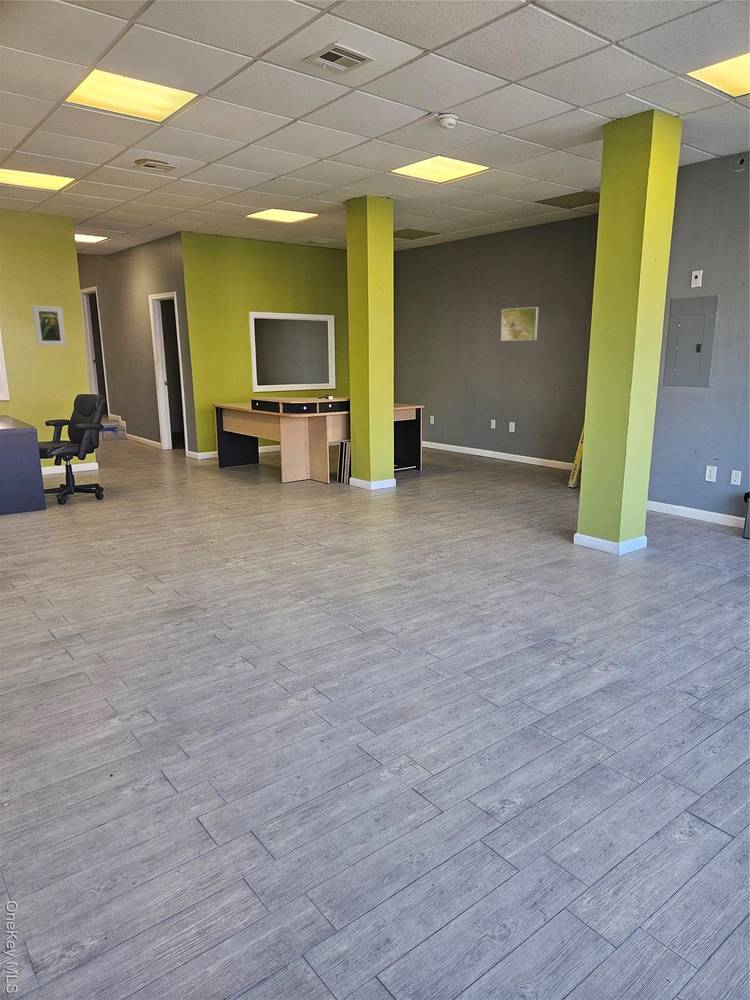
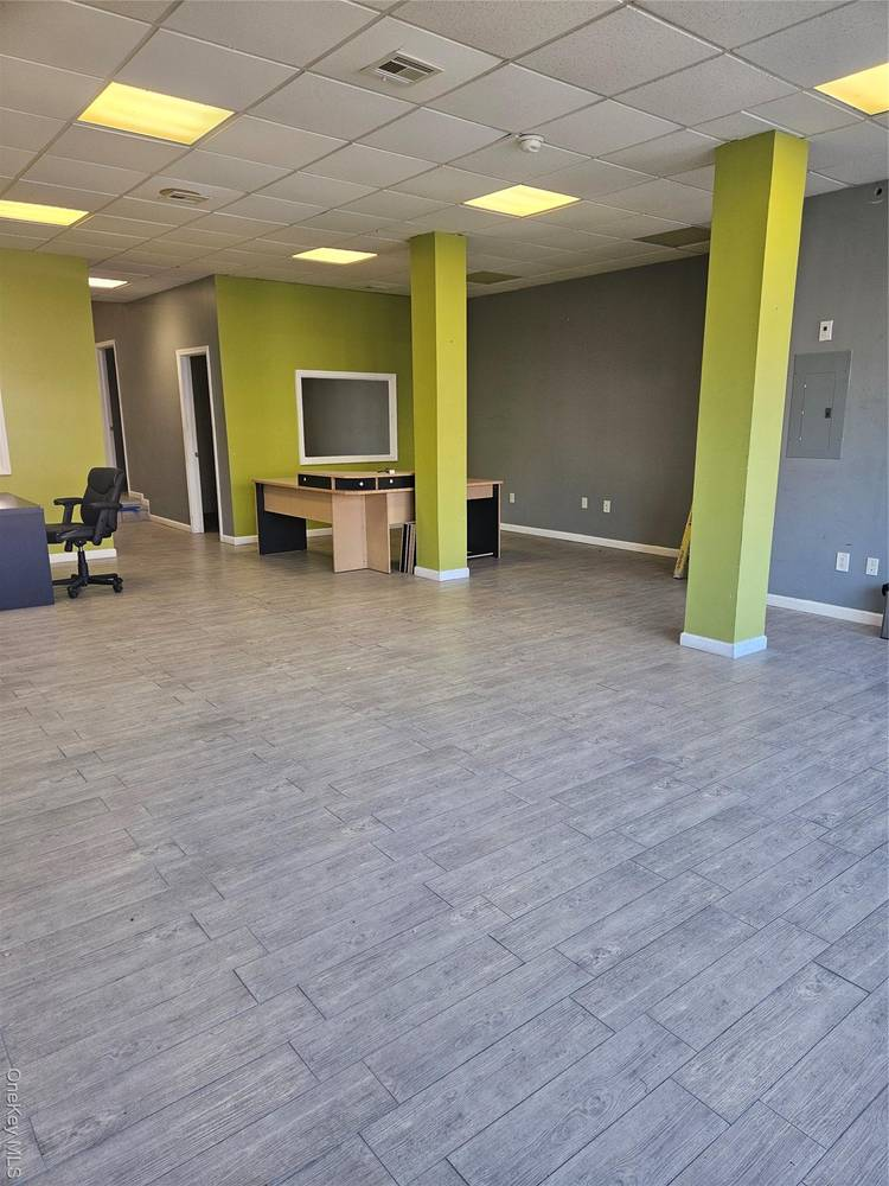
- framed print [31,305,67,347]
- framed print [500,306,539,342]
